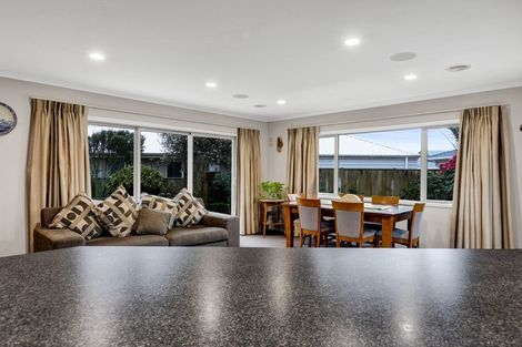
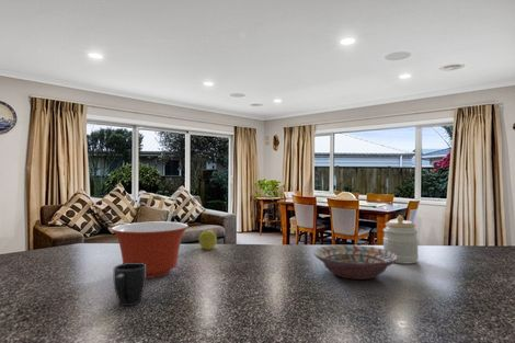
+ decorative bowl [312,244,399,281]
+ mixing bowl [111,221,190,279]
+ apple [198,228,218,251]
+ mug [113,263,147,307]
+ jar [382,215,420,264]
